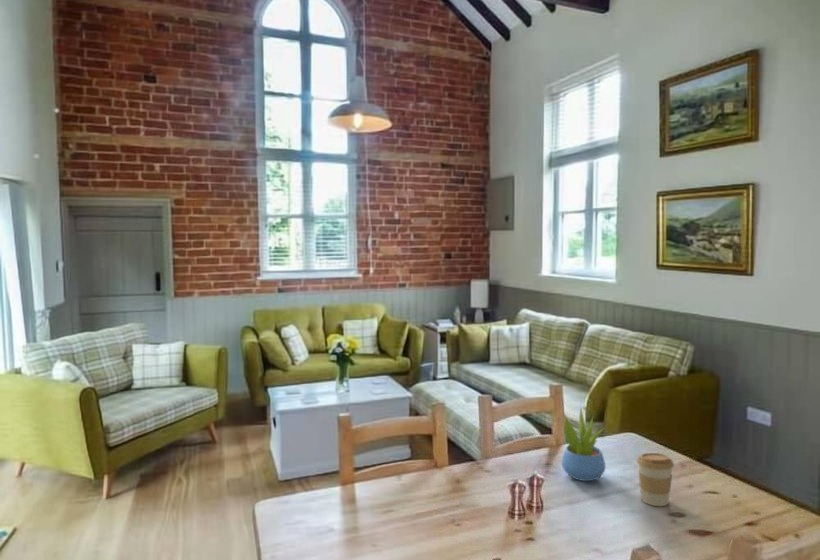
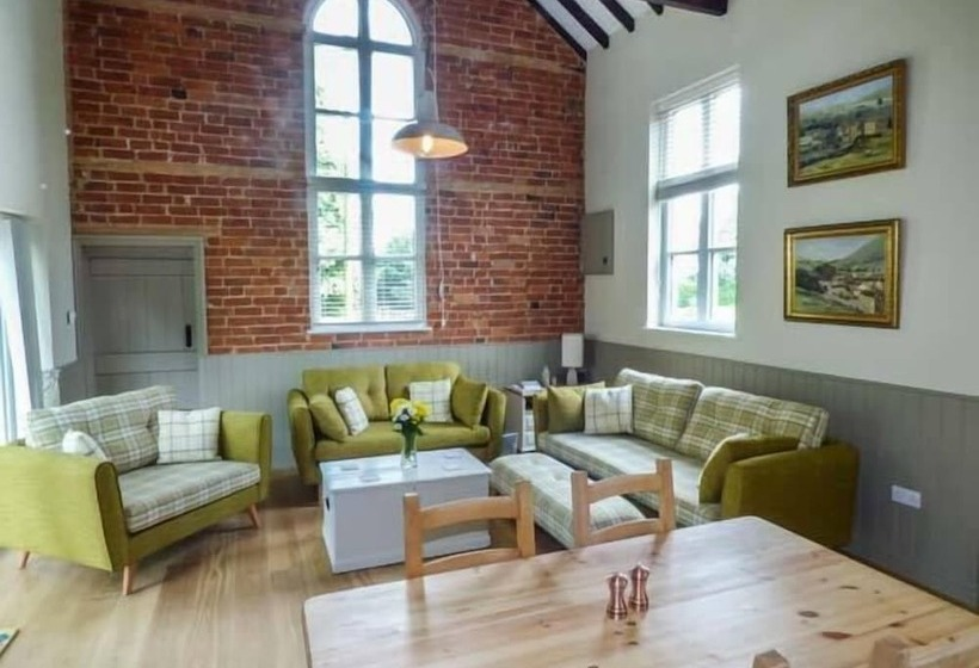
- succulent plant [561,407,607,482]
- coffee cup [636,452,675,507]
